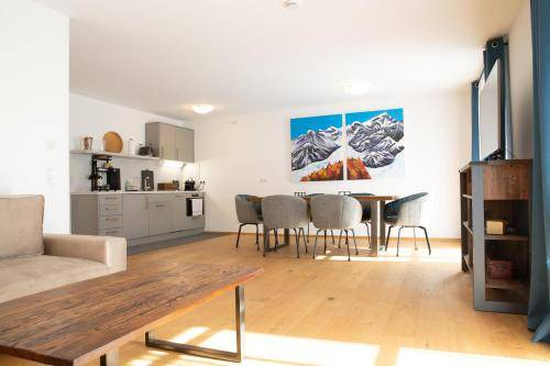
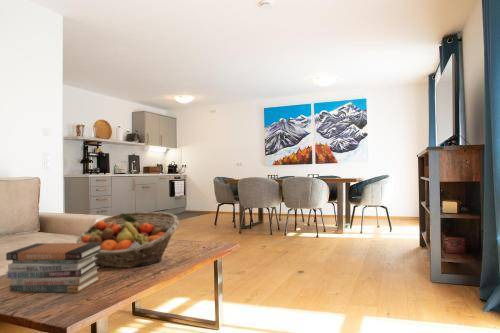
+ fruit basket [75,211,180,269]
+ book stack [5,242,103,294]
